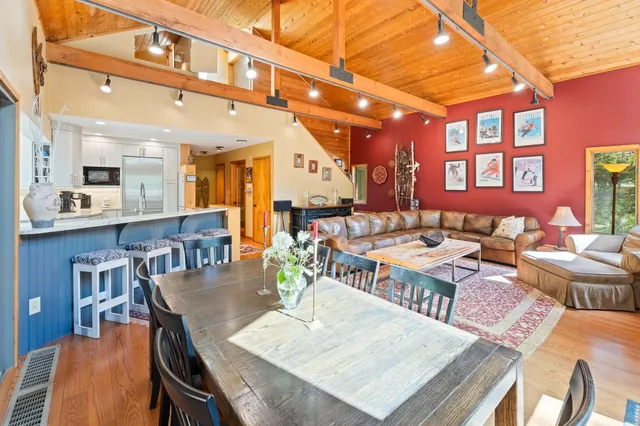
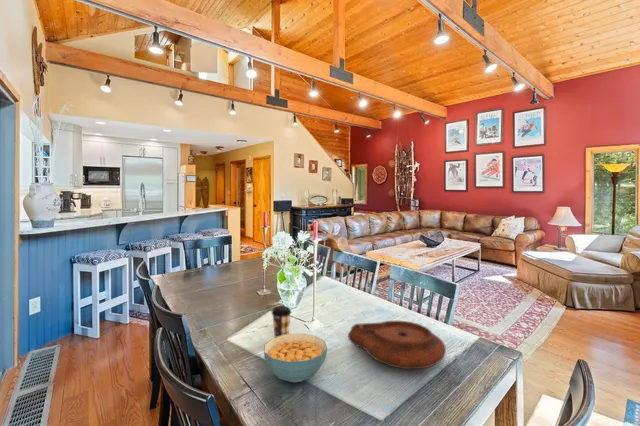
+ cereal bowl [263,333,328,383]
+ coffee cup [270,305,292,338]
+ plate [347,320,447,370]
